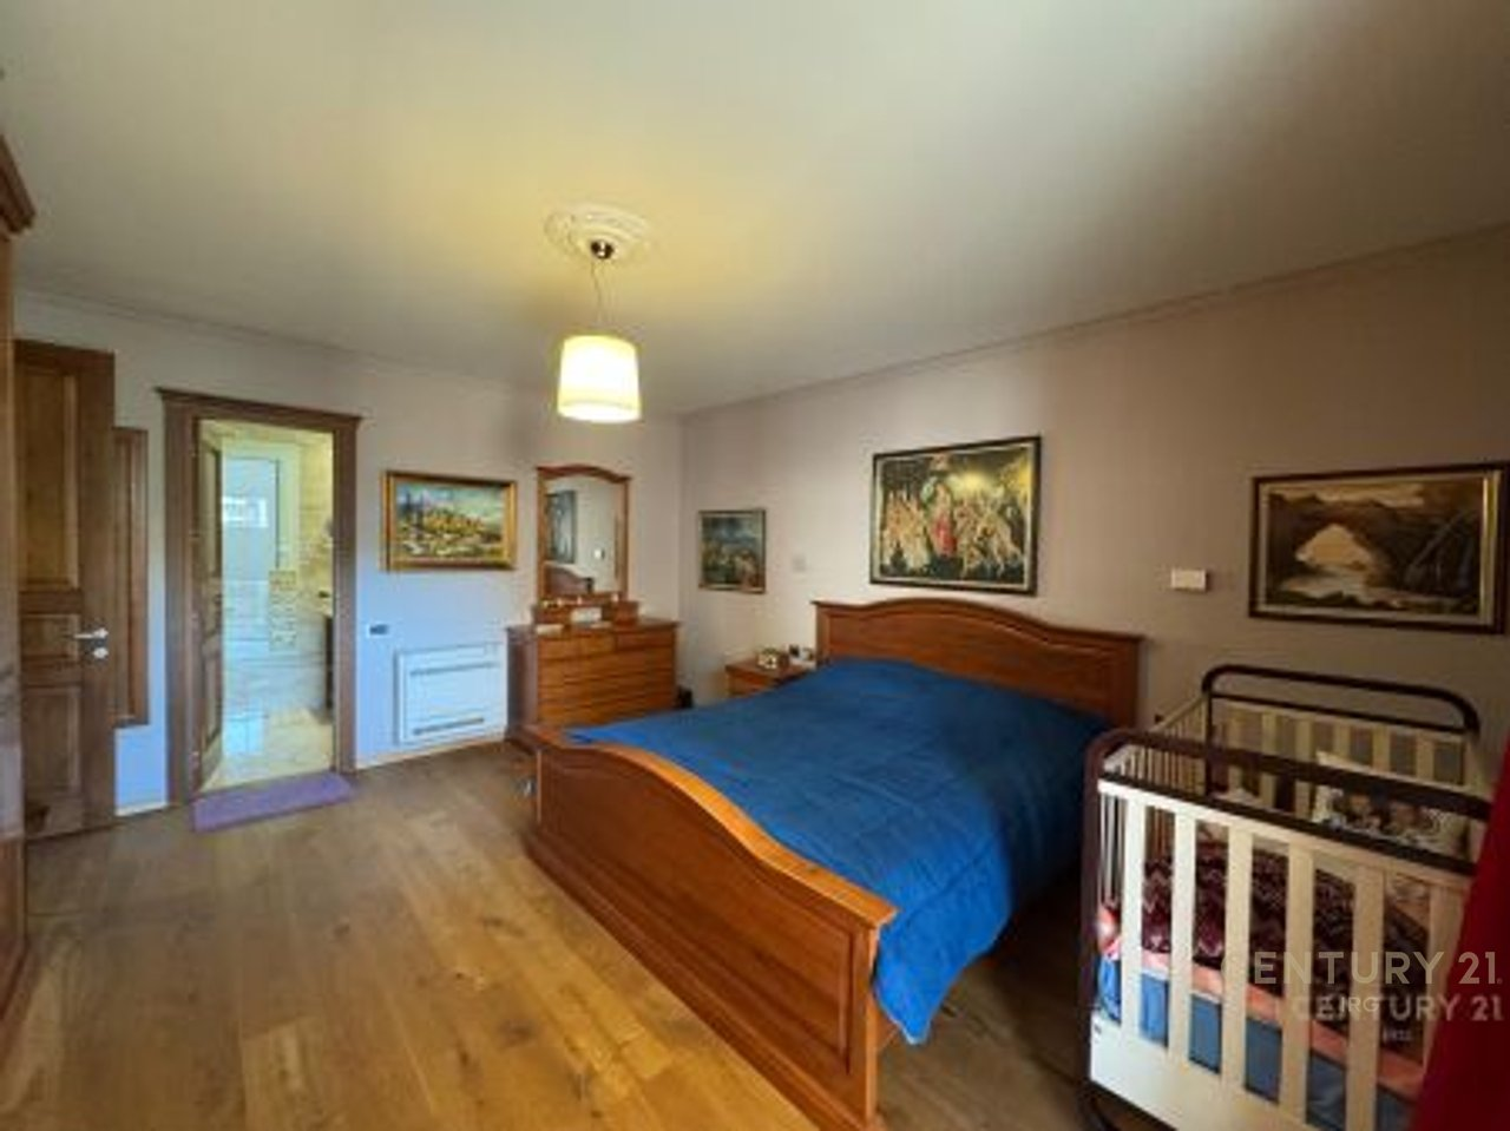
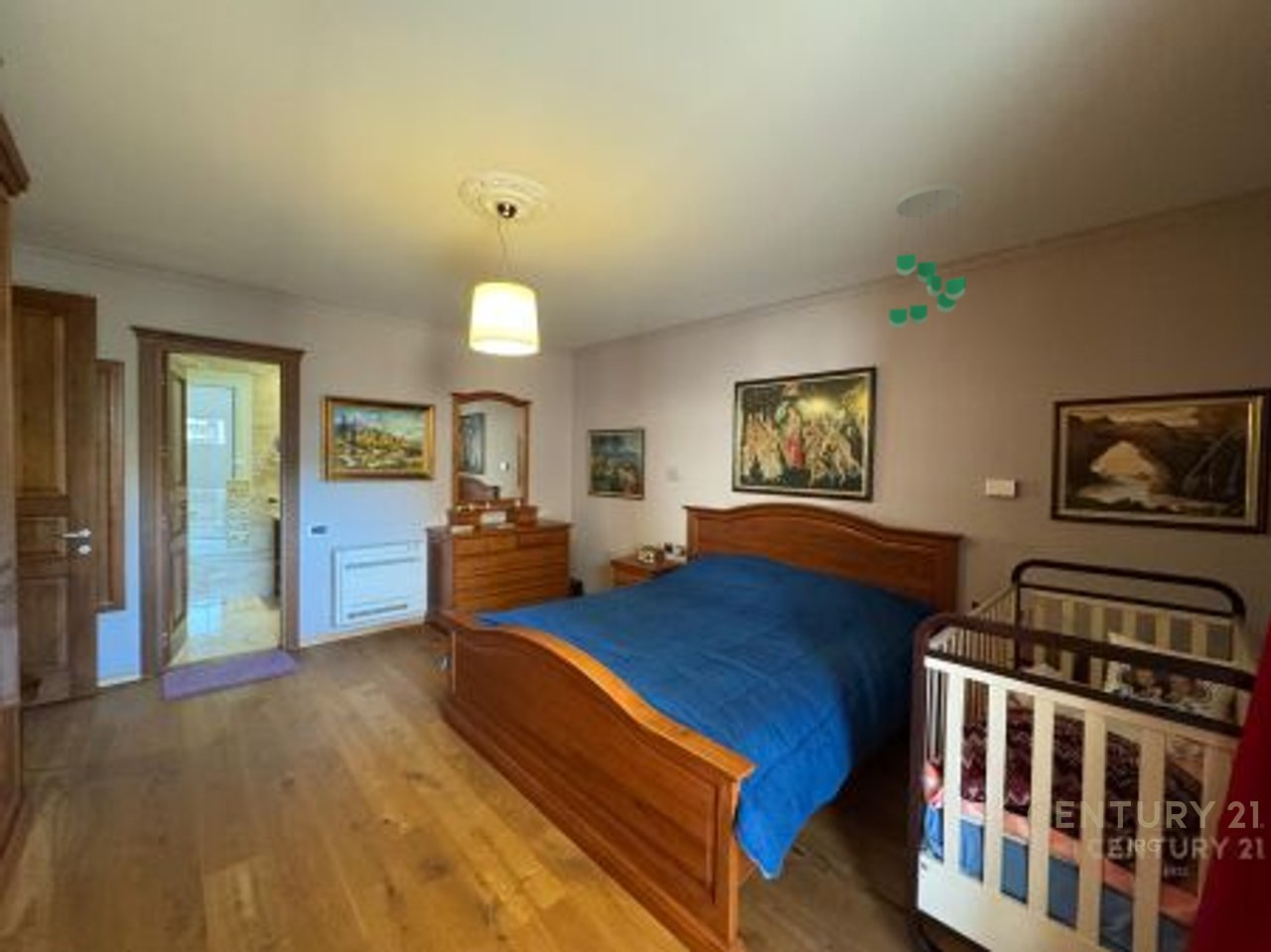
+ ceiling mobile [888,182,967,330]
